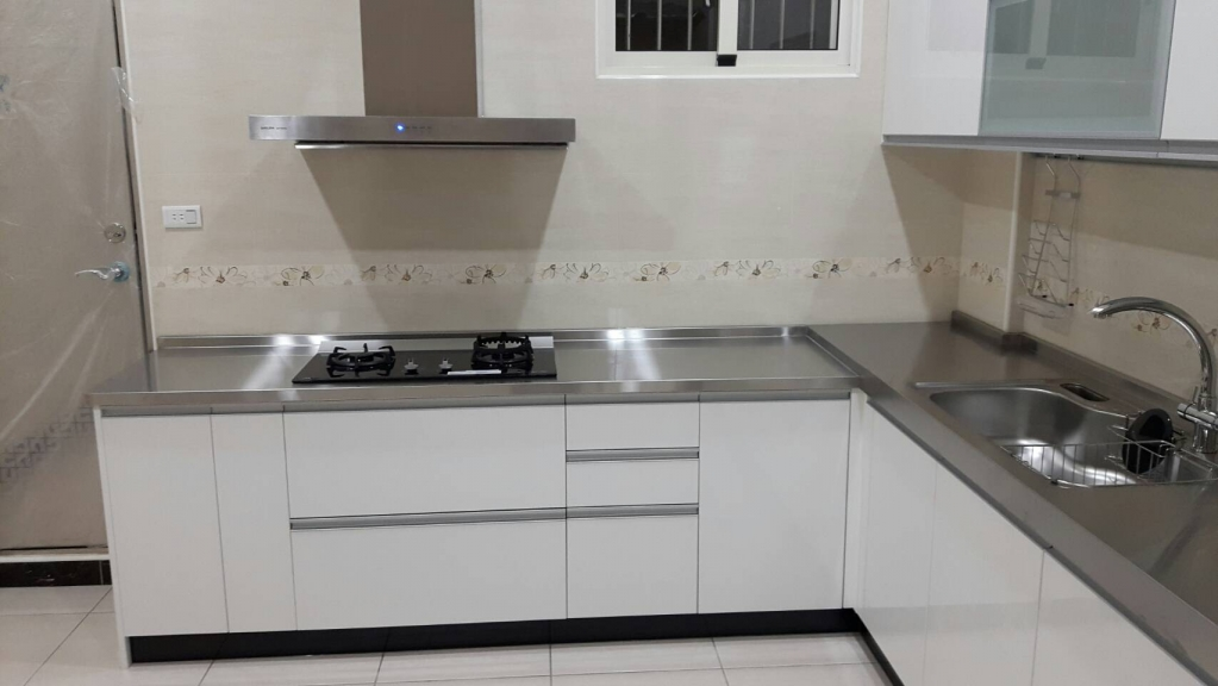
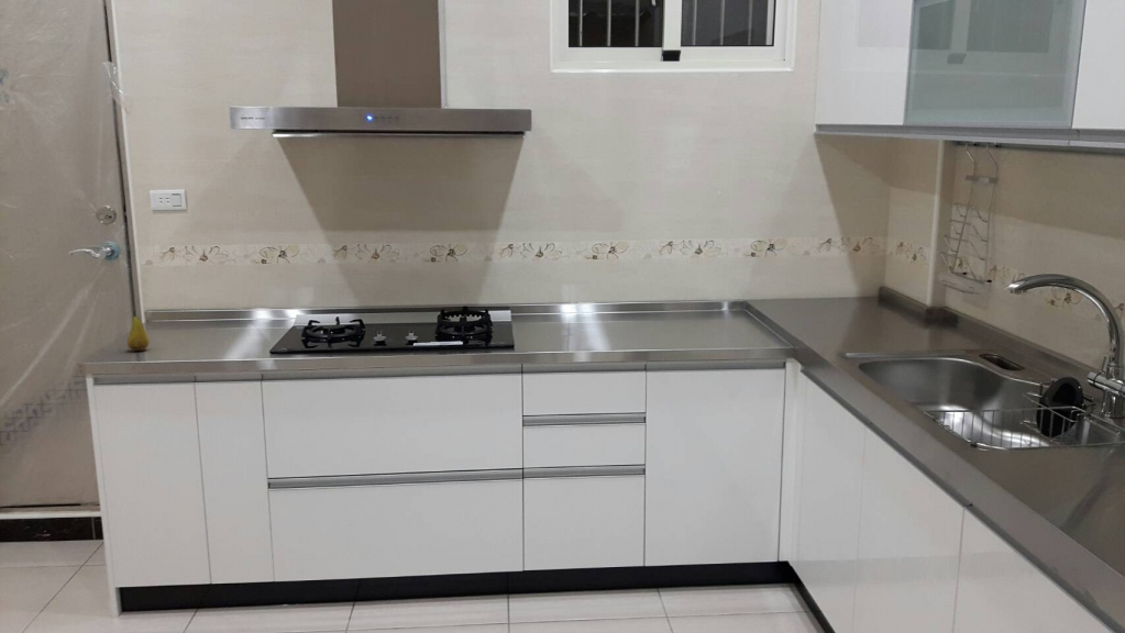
+ fruit [126,310,151,352]
